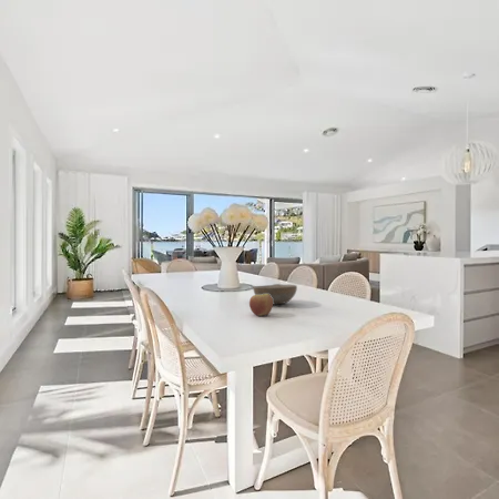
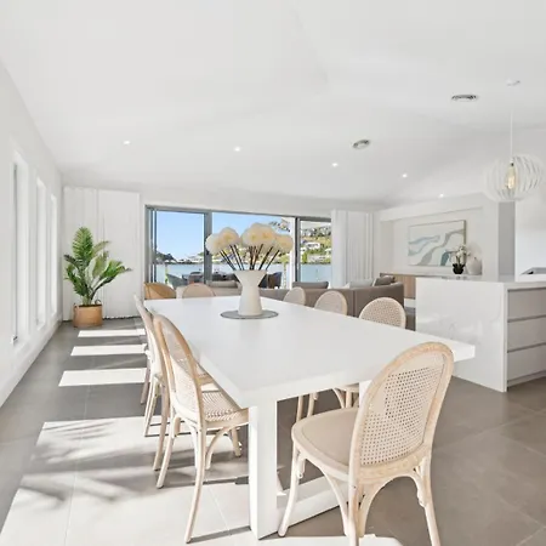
- apple [248,294,274,317]
- bowl [252,283,298,305]
